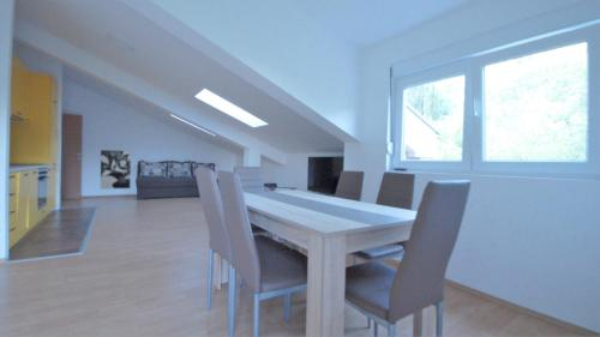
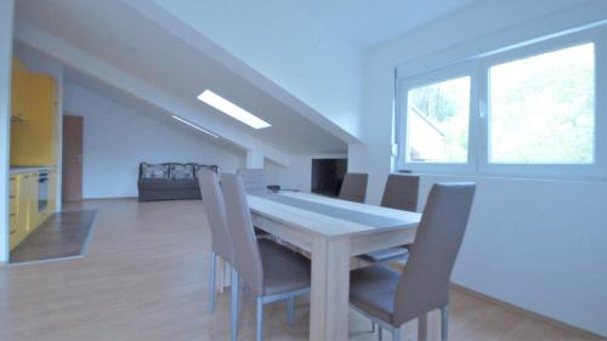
- wall art [100,149,132,191]
